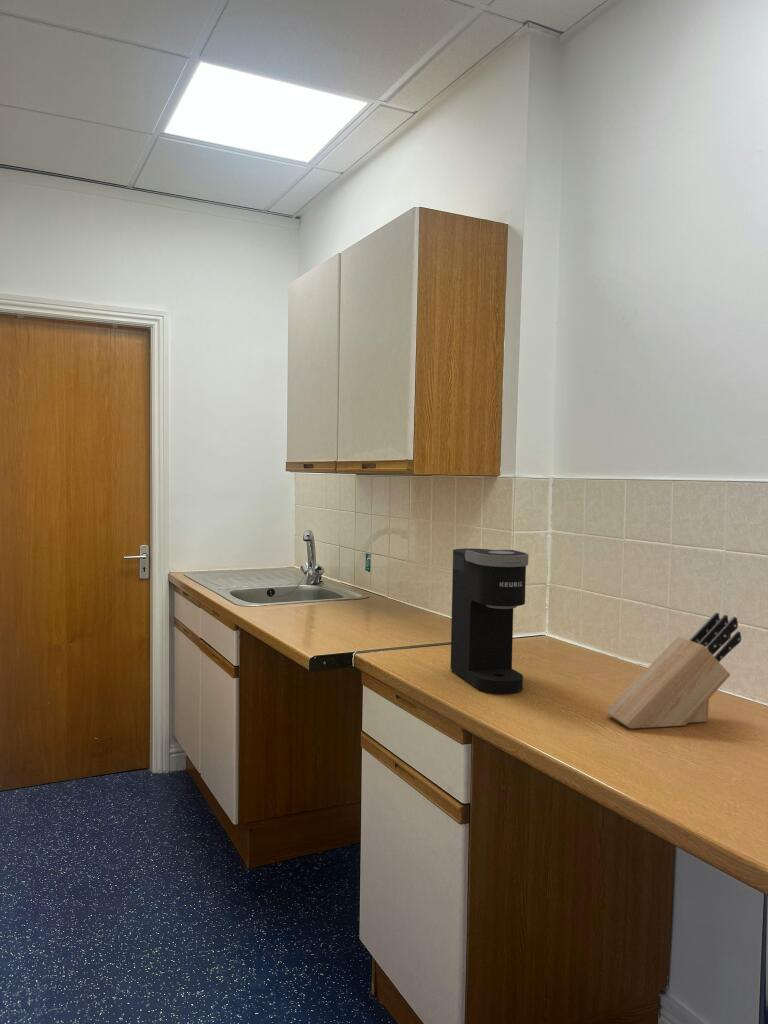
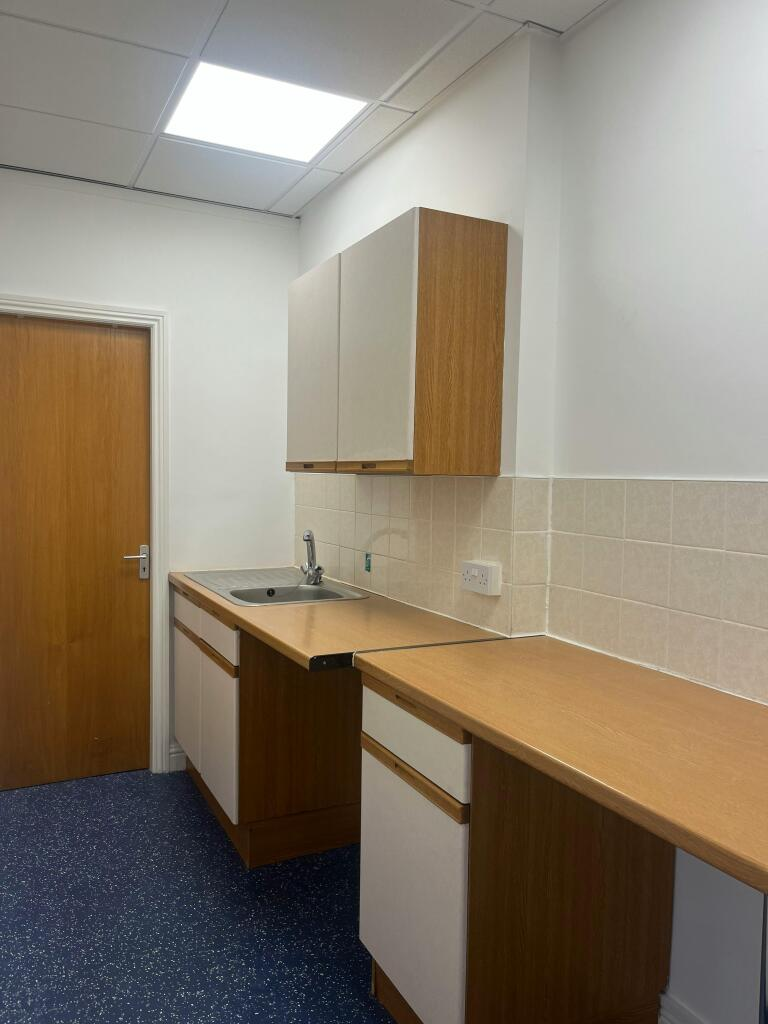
- knife block [604,612,742,730]
- coffee maker [450,547,529,695]
